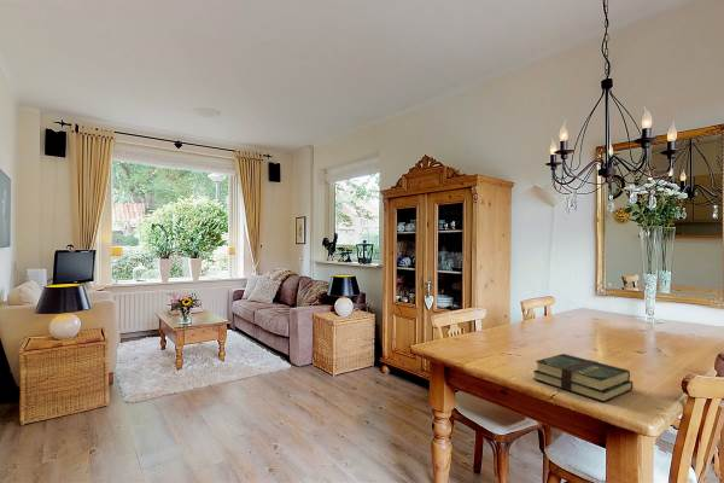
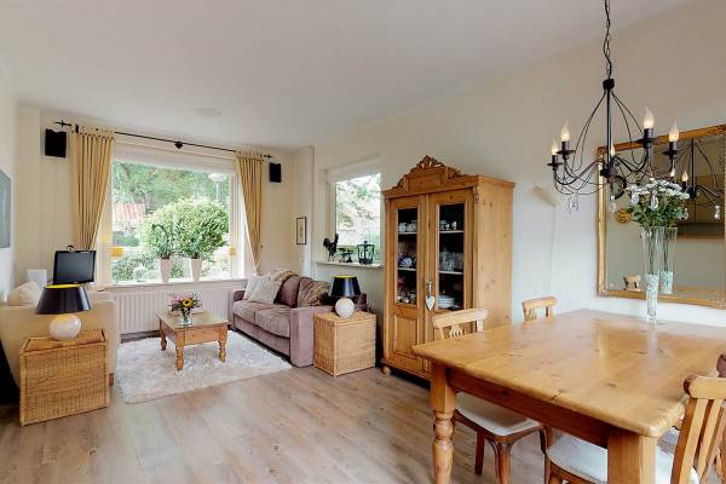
- book [532,353,634,403]
